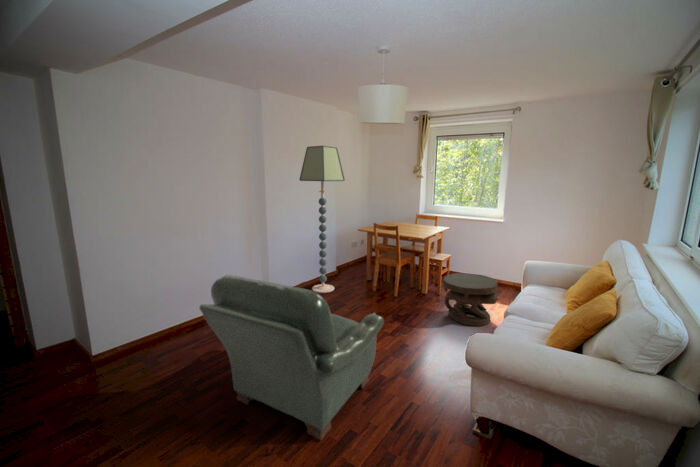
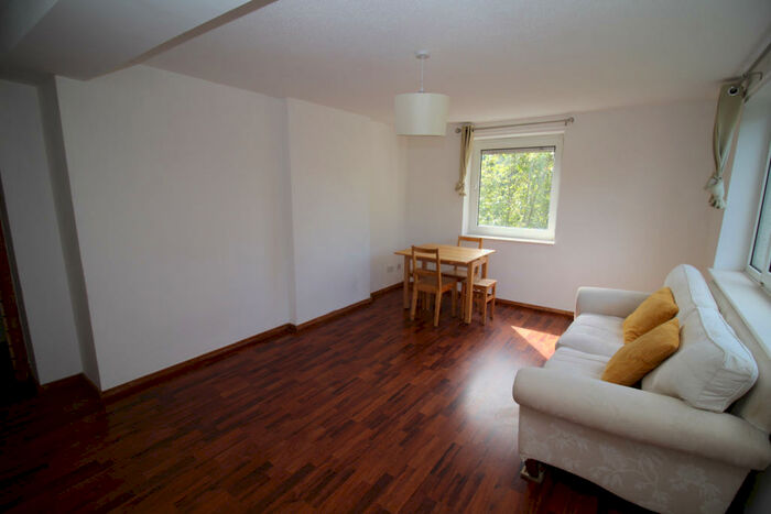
- carved stool [442,272,500,327]
- floor lamp [298,145,346,294]
- armchair [198,273,385,441]
